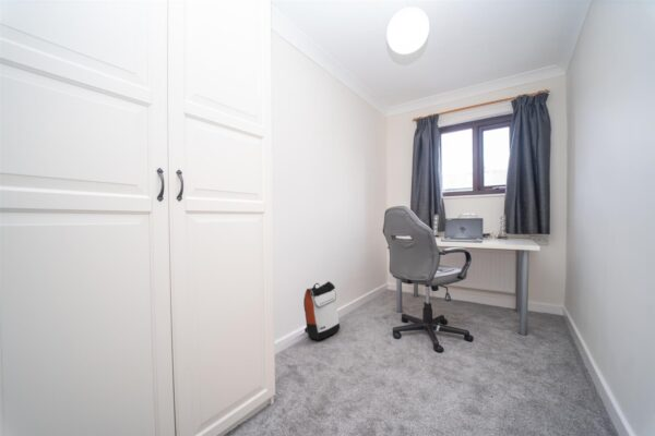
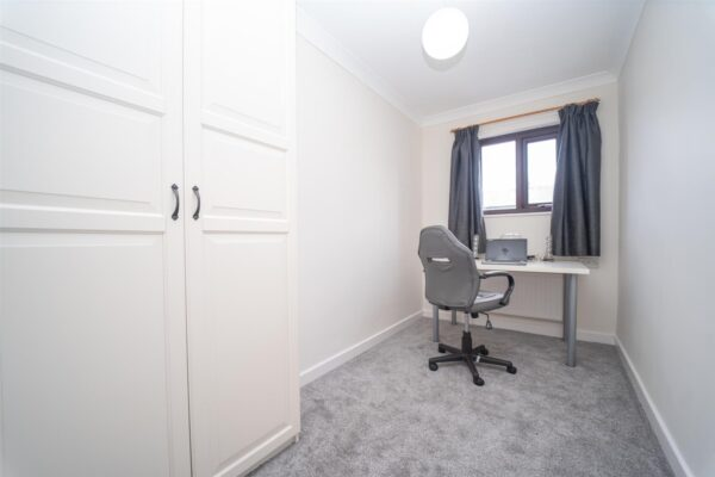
- backpack [302,280,341,341]
